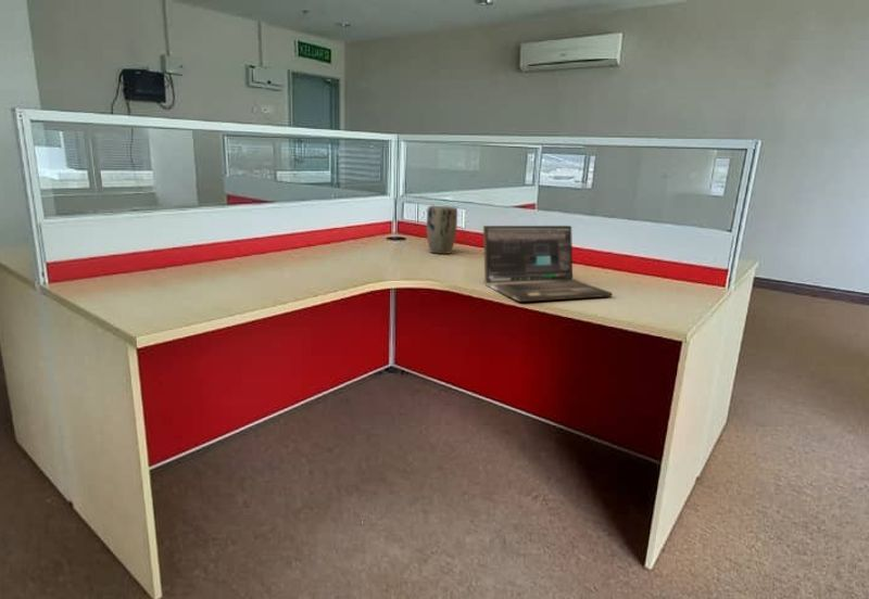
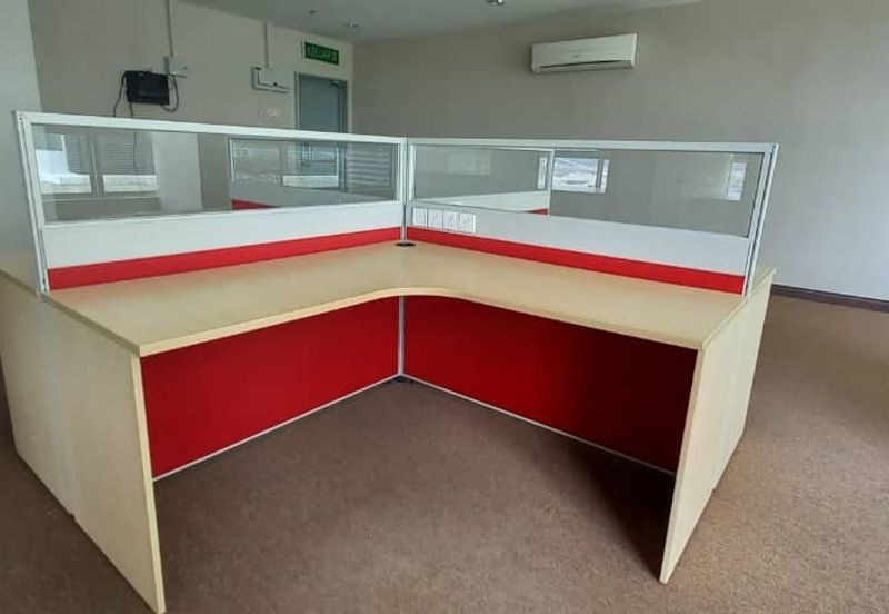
- plant pot [426,205,458,255]
- laptop [482,225,613,303]
